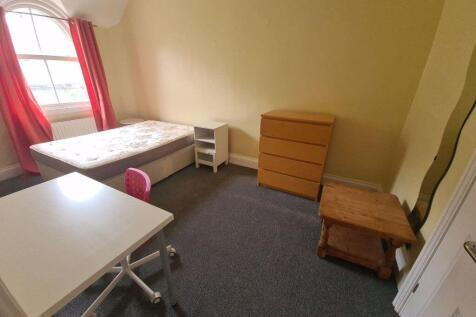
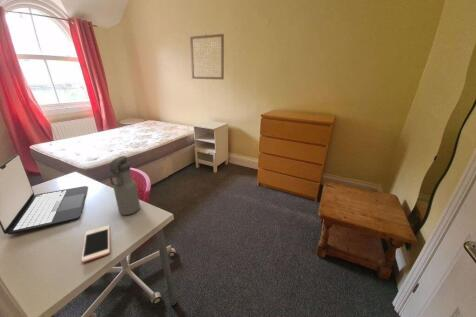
+ laptop [0,153,89,235]
+ cell phone [80,225,111,263]
+ water bottle [108,155,141,216]
+ wall art [189,33,225,80]
